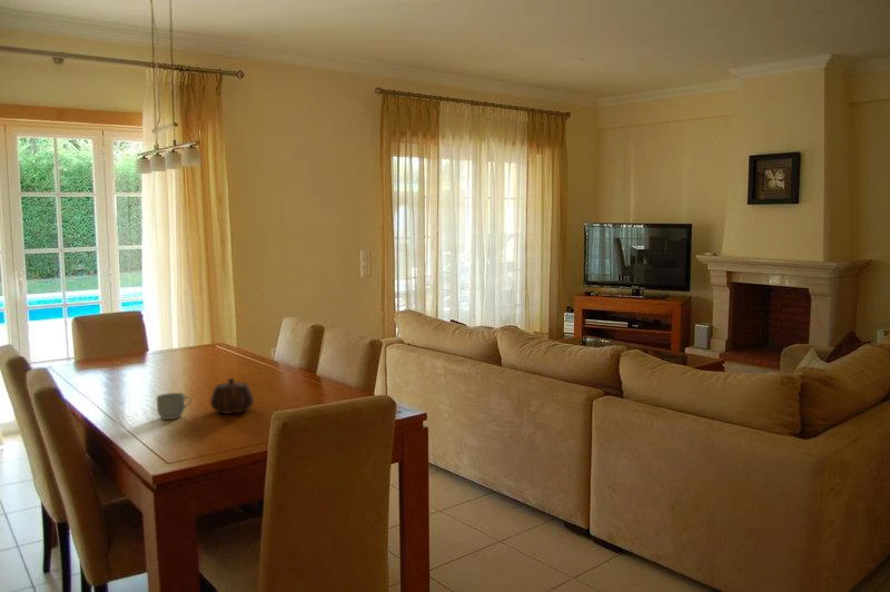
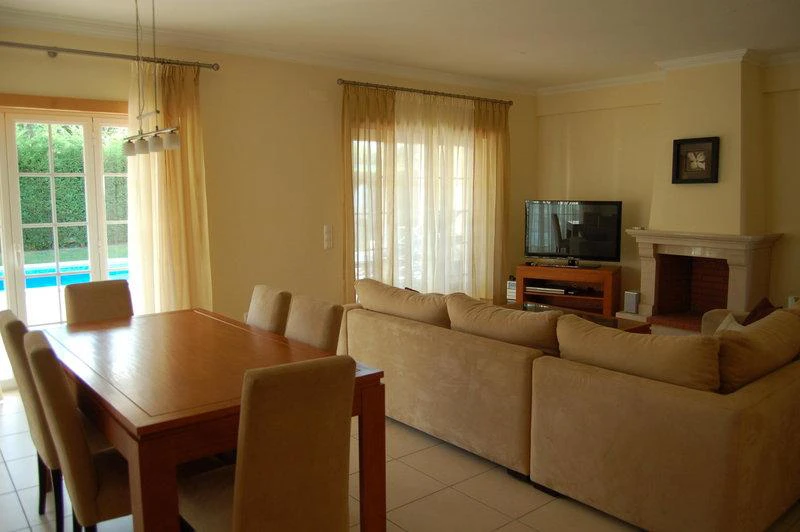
- teapot [209,377,255,415]
- mug [156,392,194,421]
